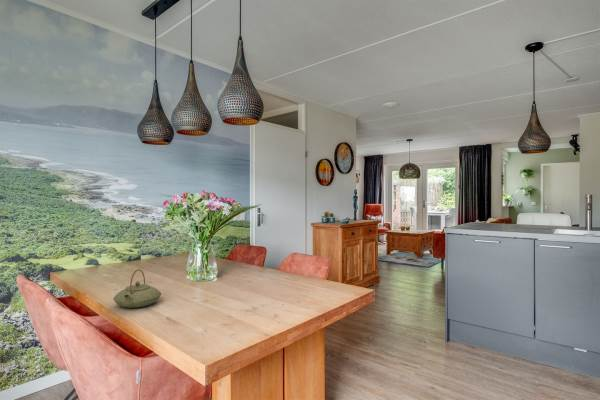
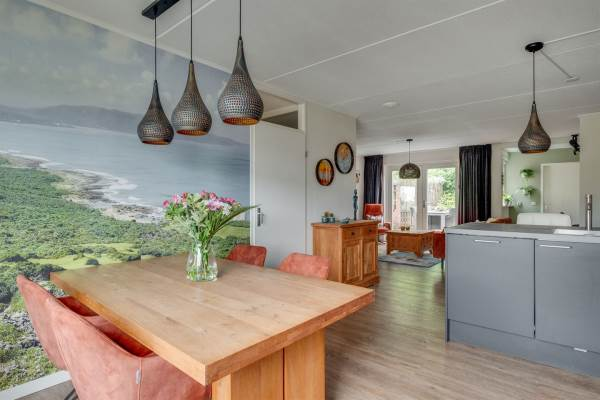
- teapot [112,268,162,309]
